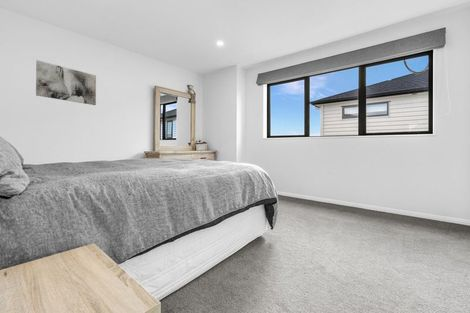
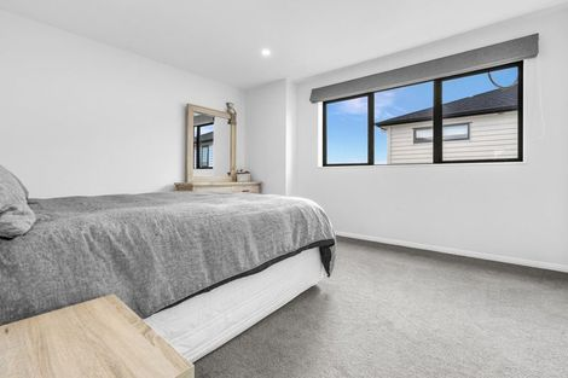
- wall art [35,59,97,106]
